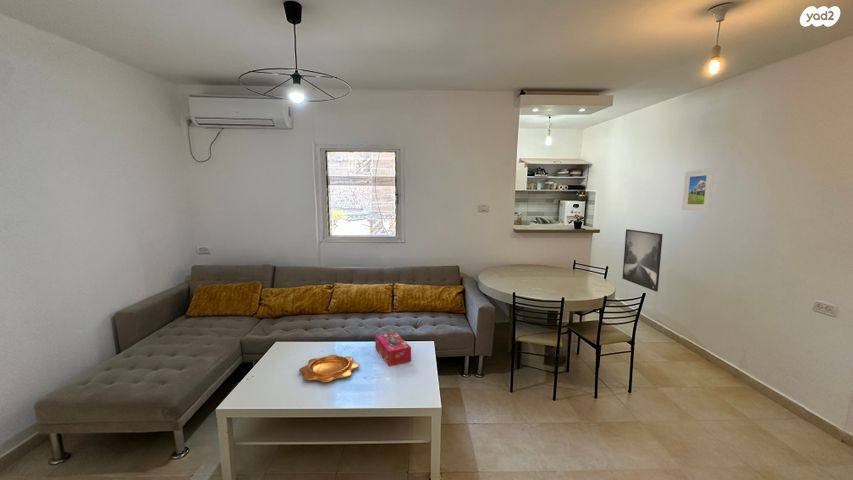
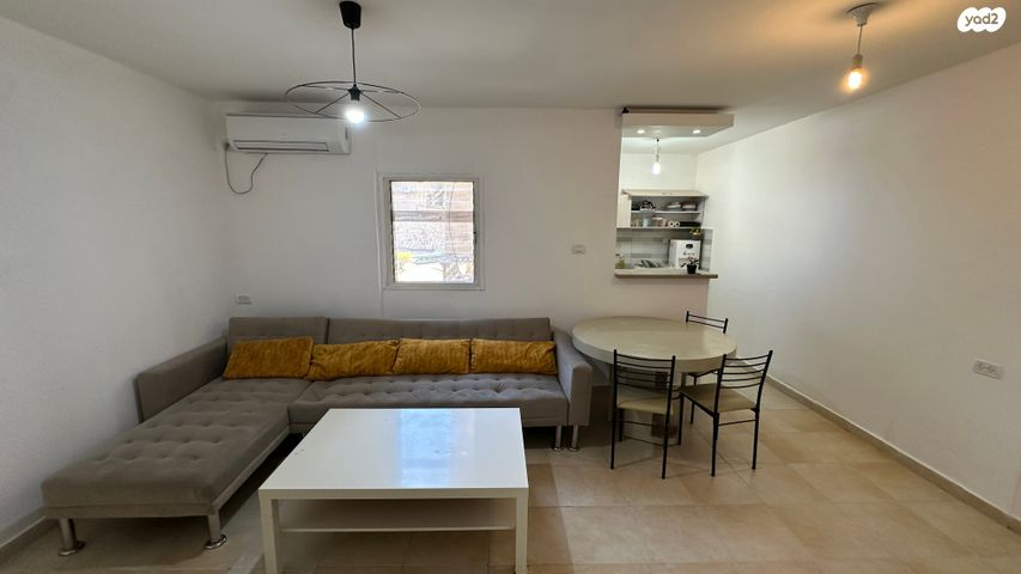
- decorative bowl [298,354,360,383]
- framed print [621,228,664,292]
- tissue box [374,331,412,367]
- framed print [681,168,715,211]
